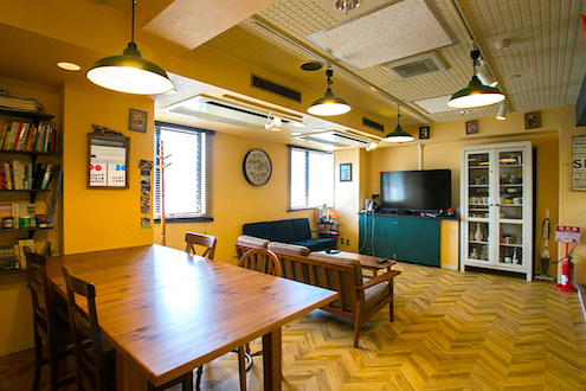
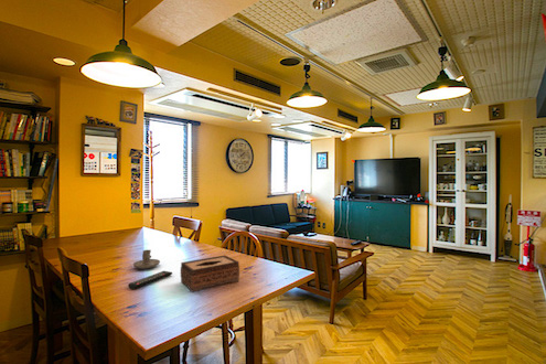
+ remote control [127,270,173,290]
+ candle holder [132,249,161,269]
+ tissue box [180,255,240,293]
